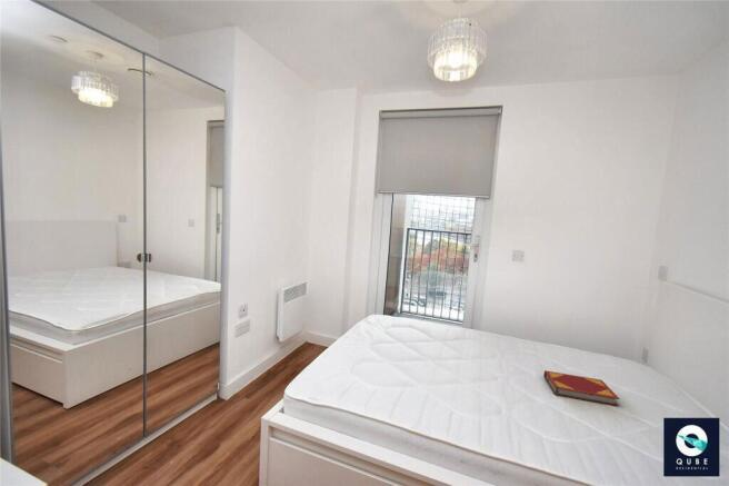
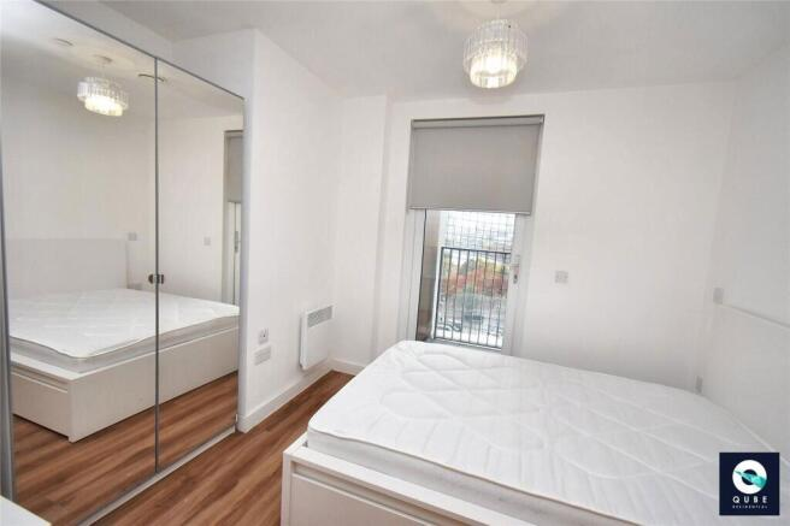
- hardback book [542,369,620,407]
